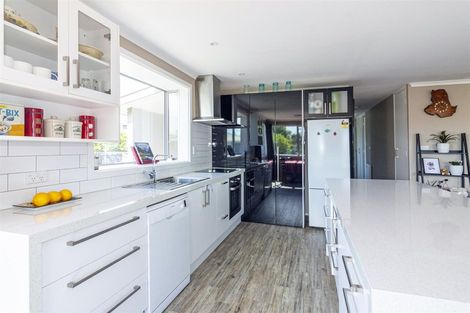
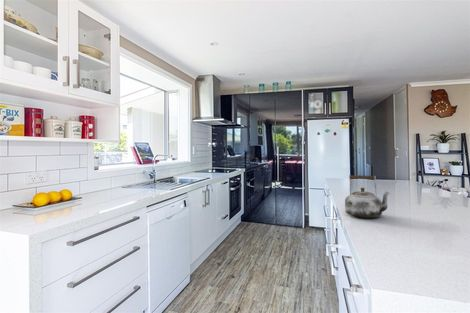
+ kettle [344,174,391,219]
